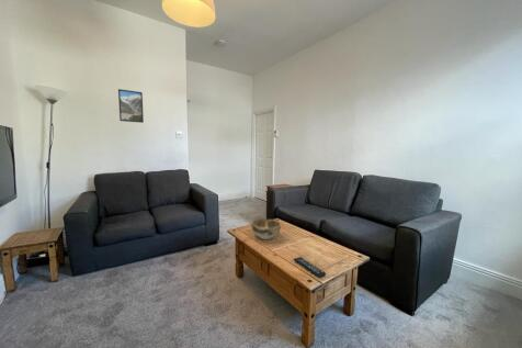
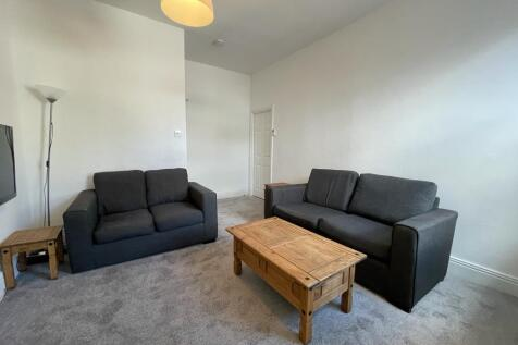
- decorative bowl [250,217,282,240]
- remote control [293,256,327,279]
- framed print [117,88,145,124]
